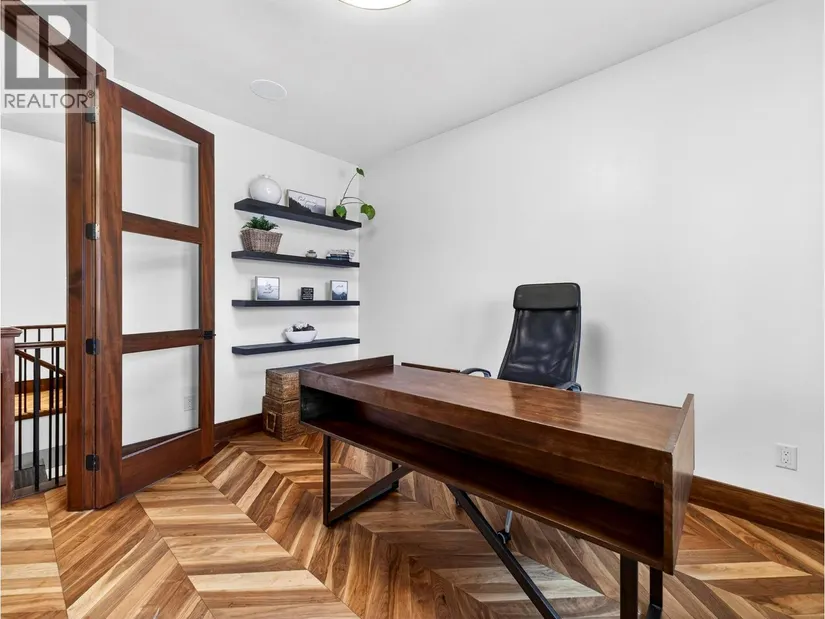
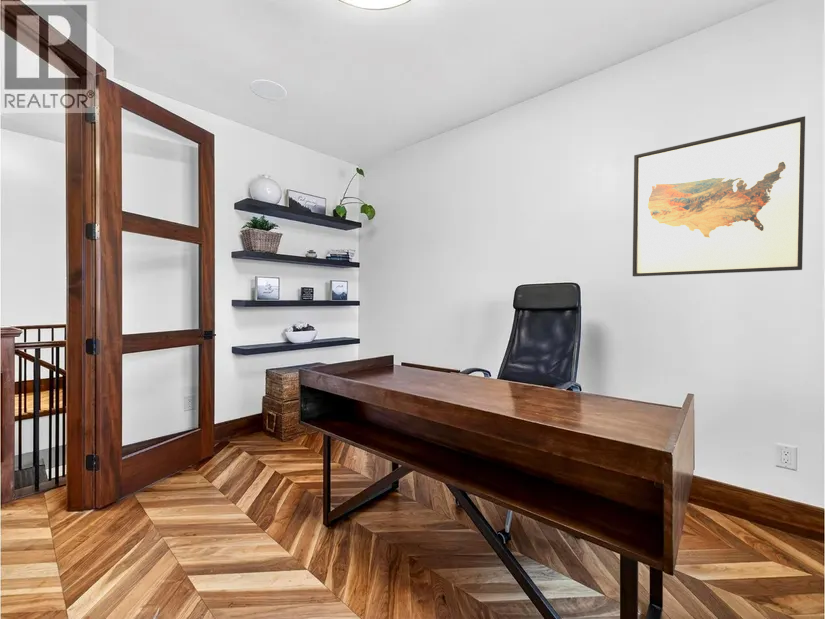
+ wall art [632,115,806,277]
